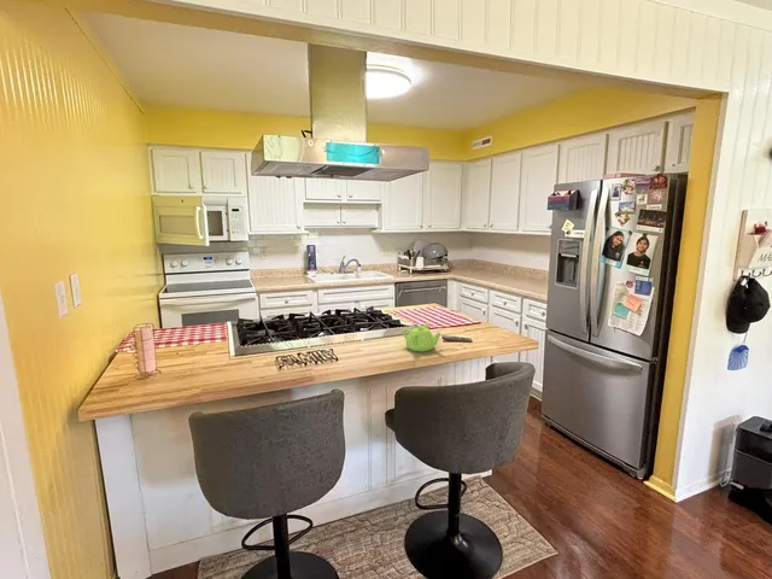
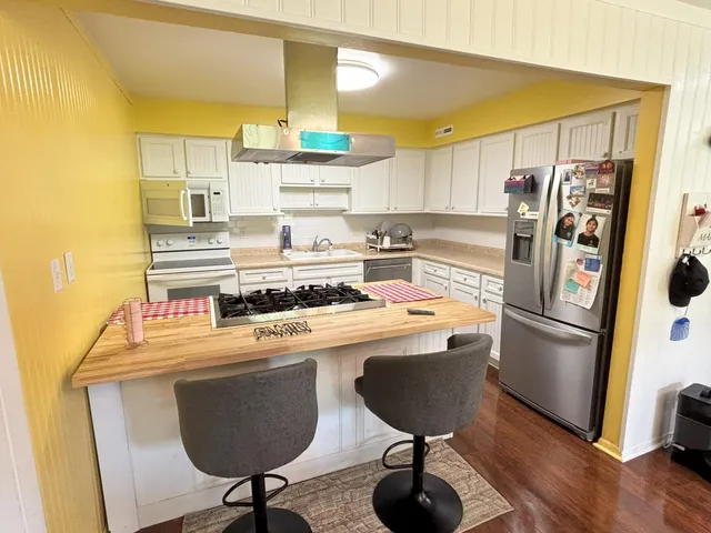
- teapot [402,321,441,353]
